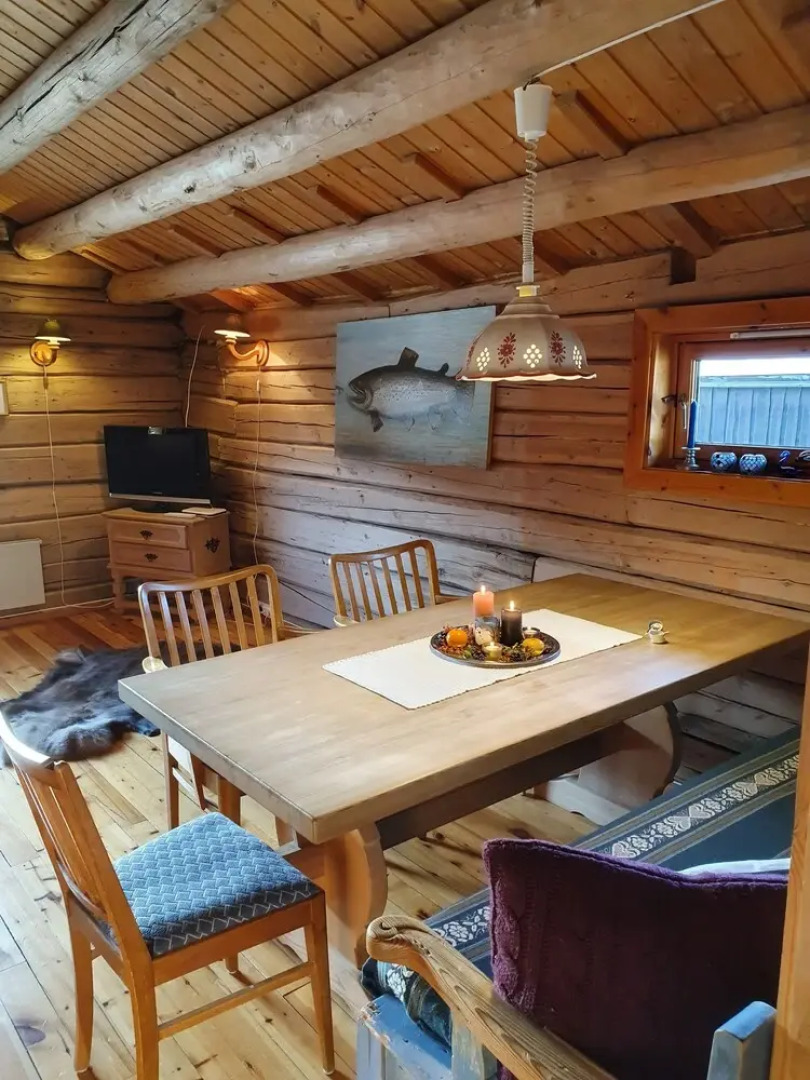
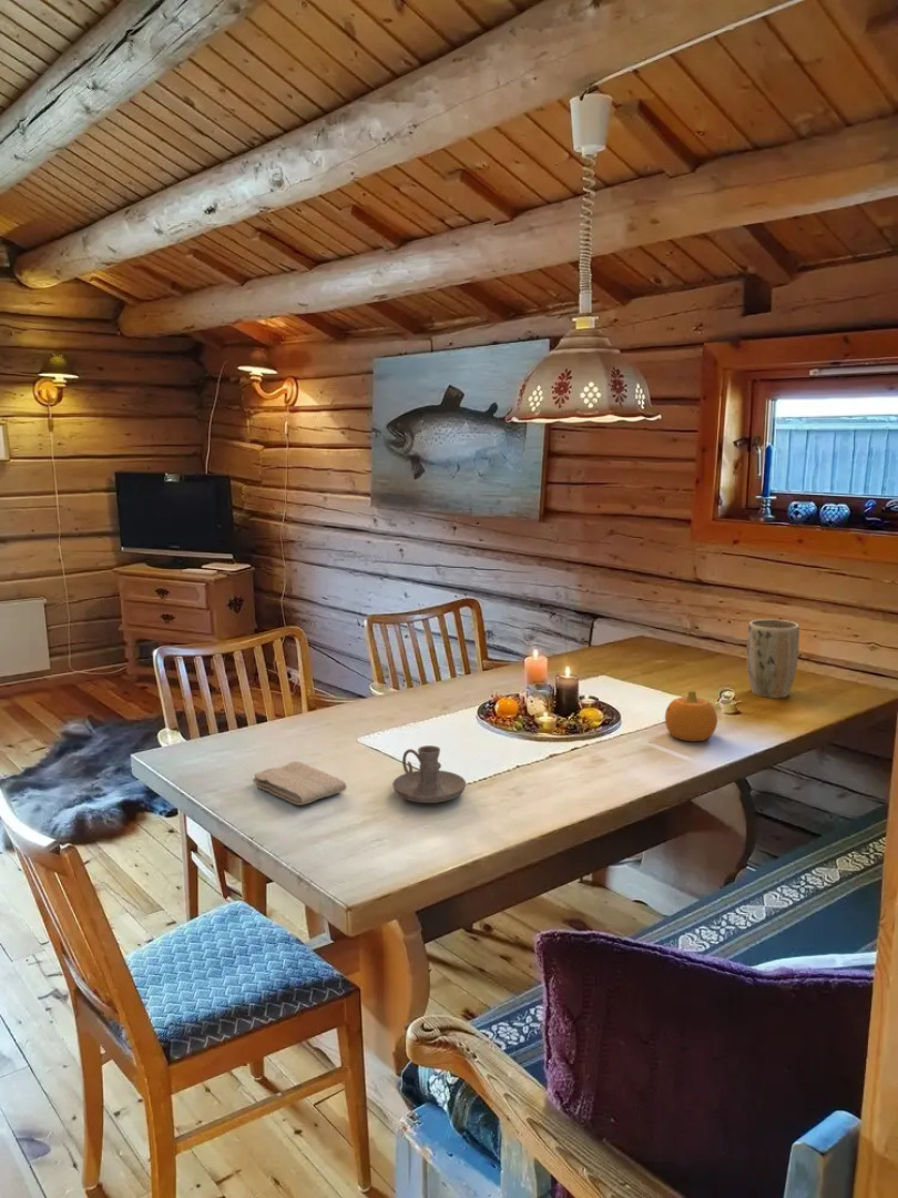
+ candle holder [391,744,467,804]
+ plant pot [746,618,800,700]
+ washcloth [252,760,348,806]
+ fruit [664,689,718,742]
